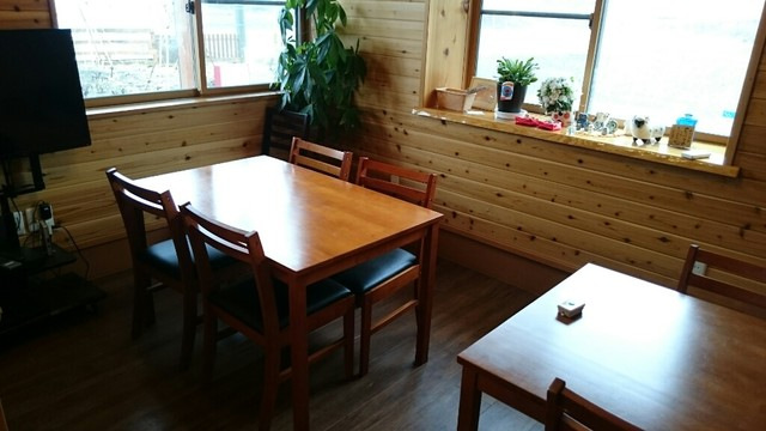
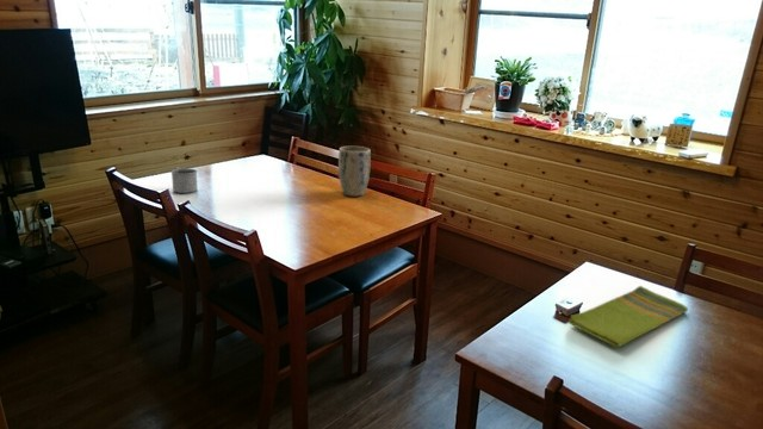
+ plant pot [337,145,372,198]
+ mug [169,166,199,194]
+ dish towel [567,285,689,349]
